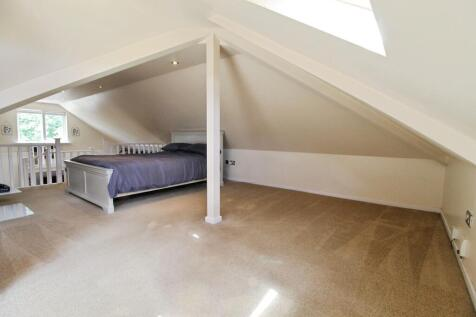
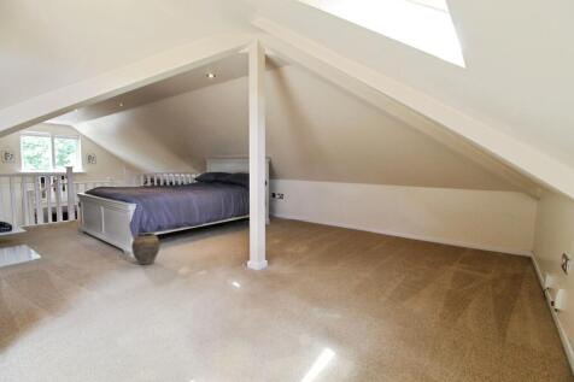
+ vase [130,231,160,266]
